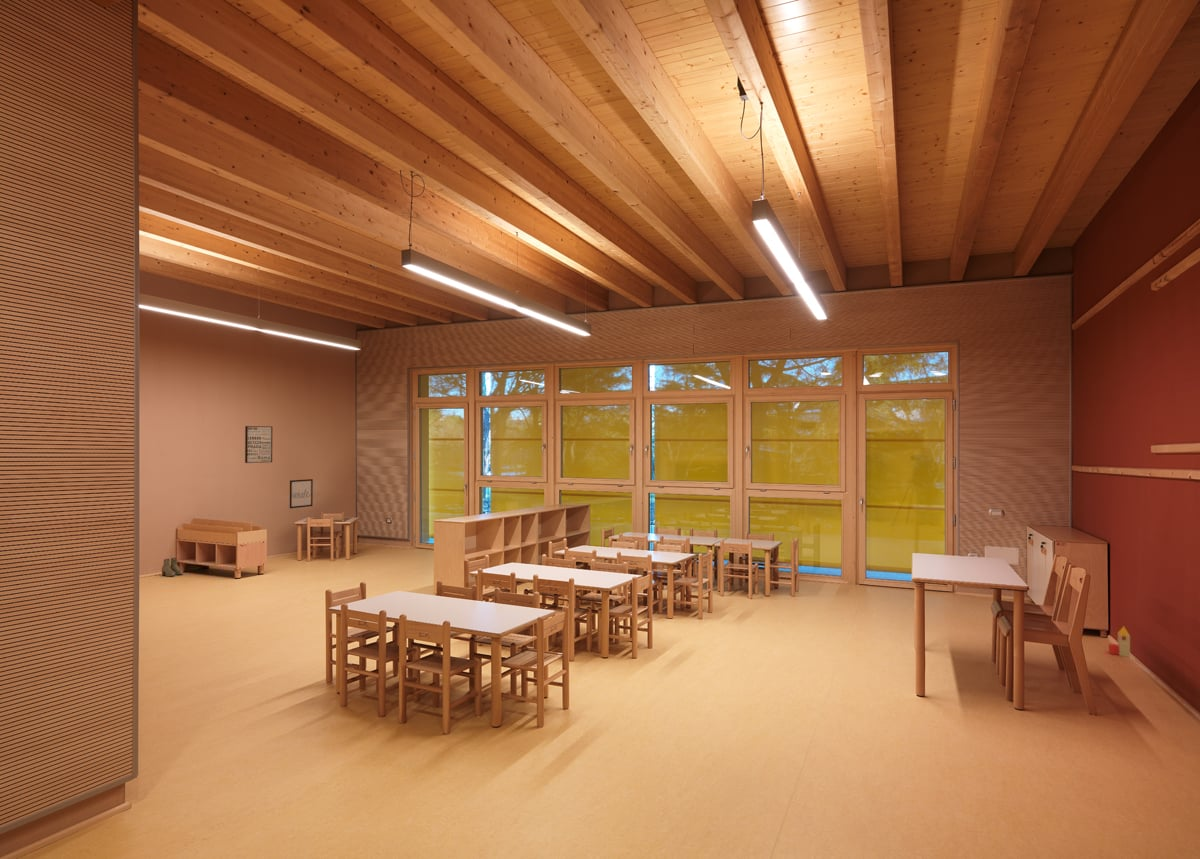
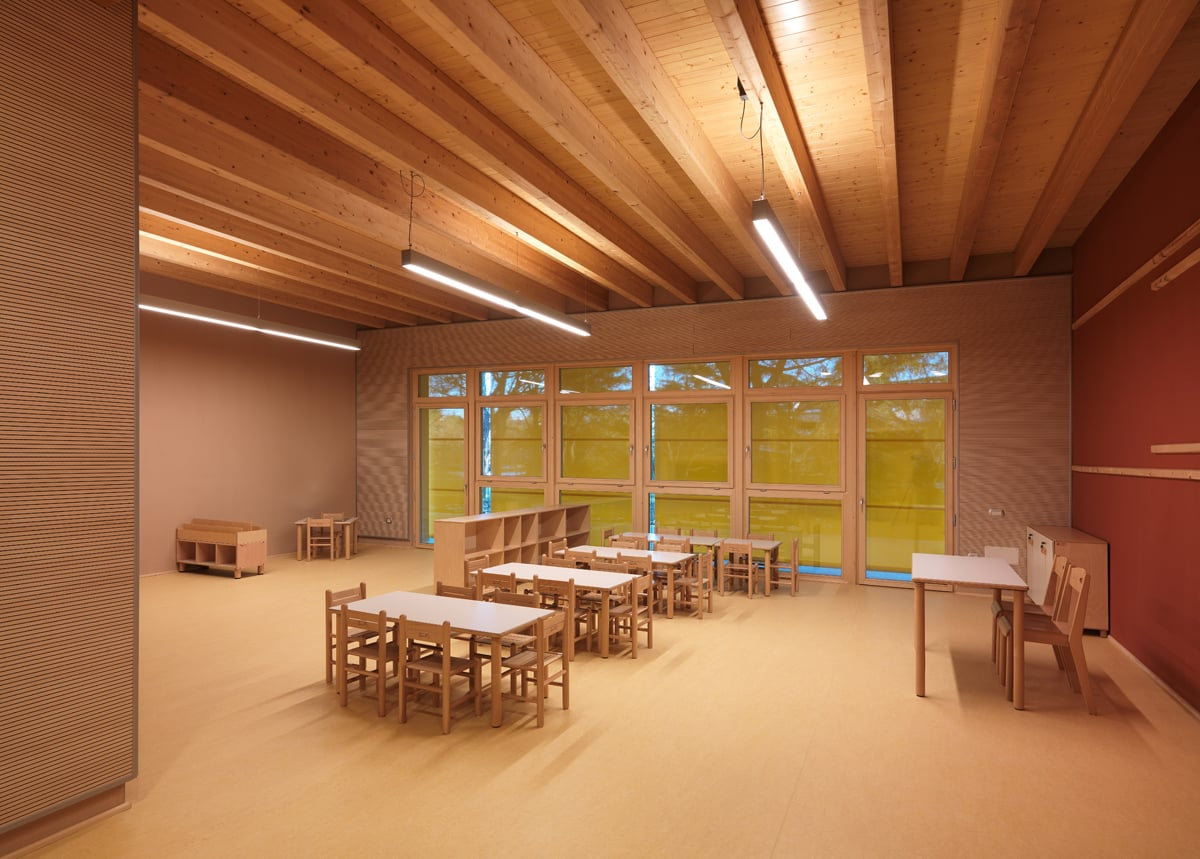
- boots [161,557,184,578]
- wall art [244,425,273,464]
- toy house [1108,625,1131,658]
- wall art [289,478,314,509]
